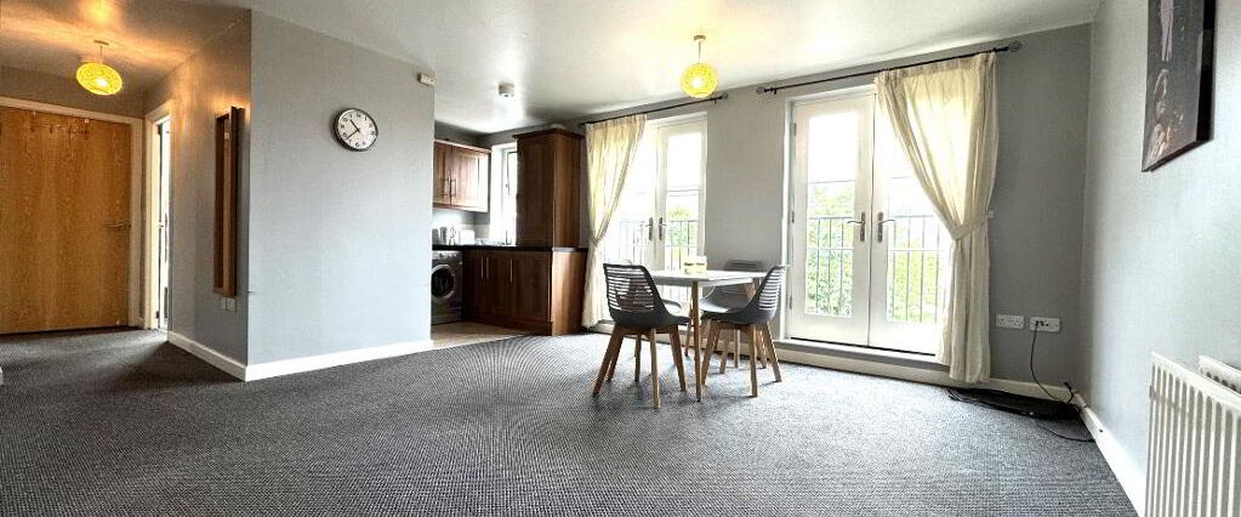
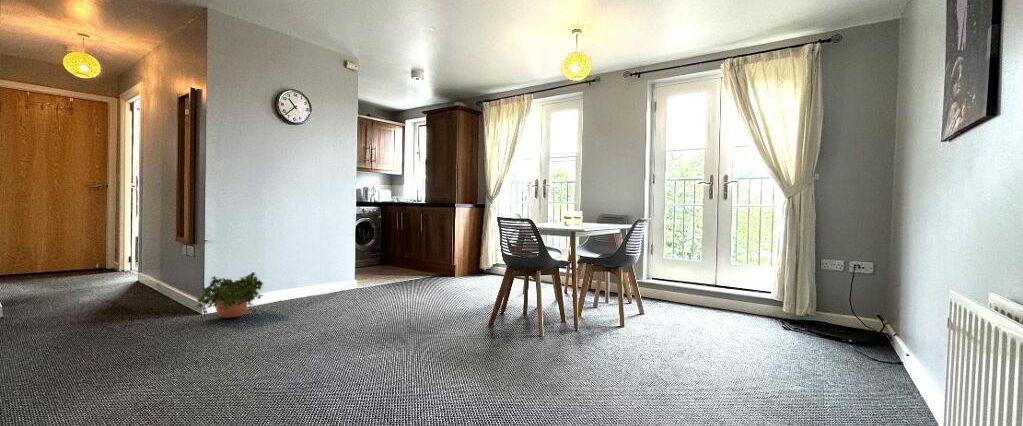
+ potted plant [194,271,265,319]
